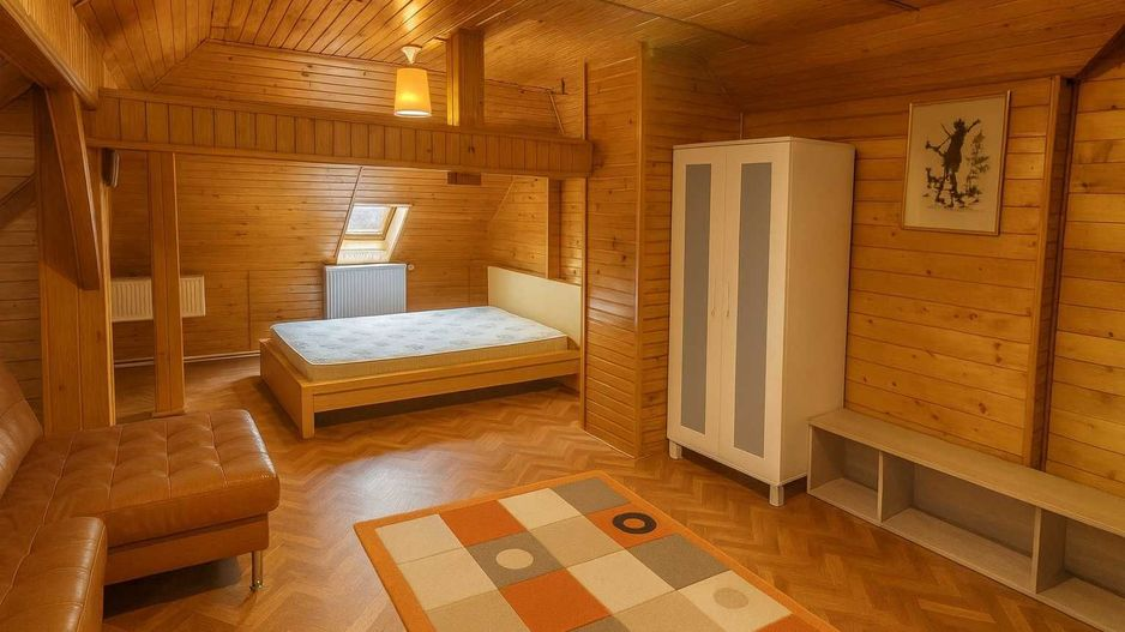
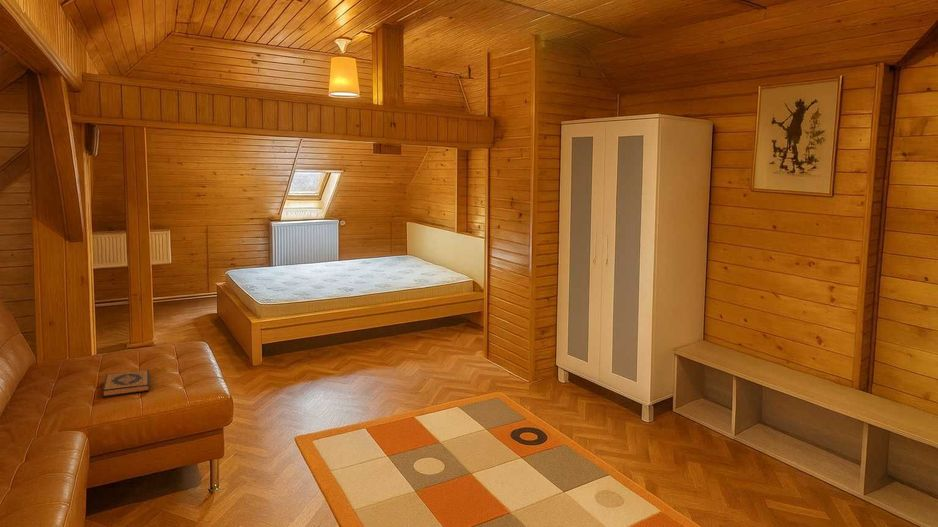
+ hardback book [101,369,151,398]
